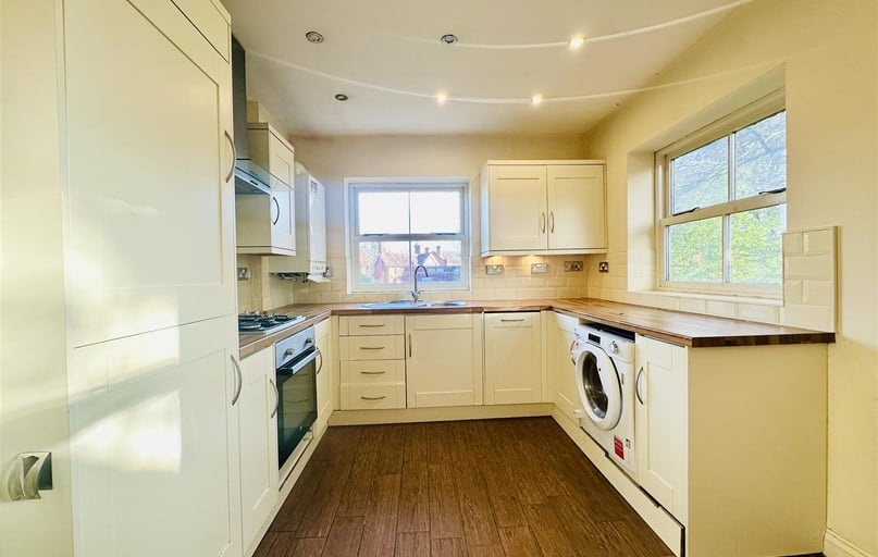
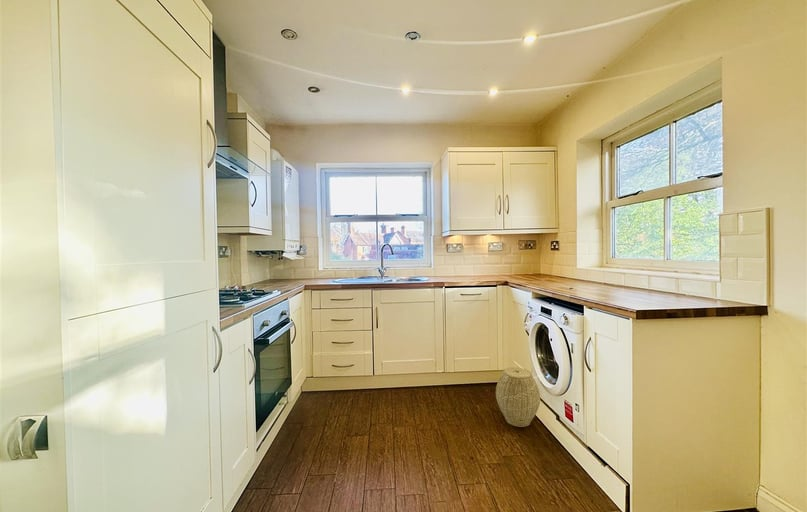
+ woven basket [495,366,541,428]
